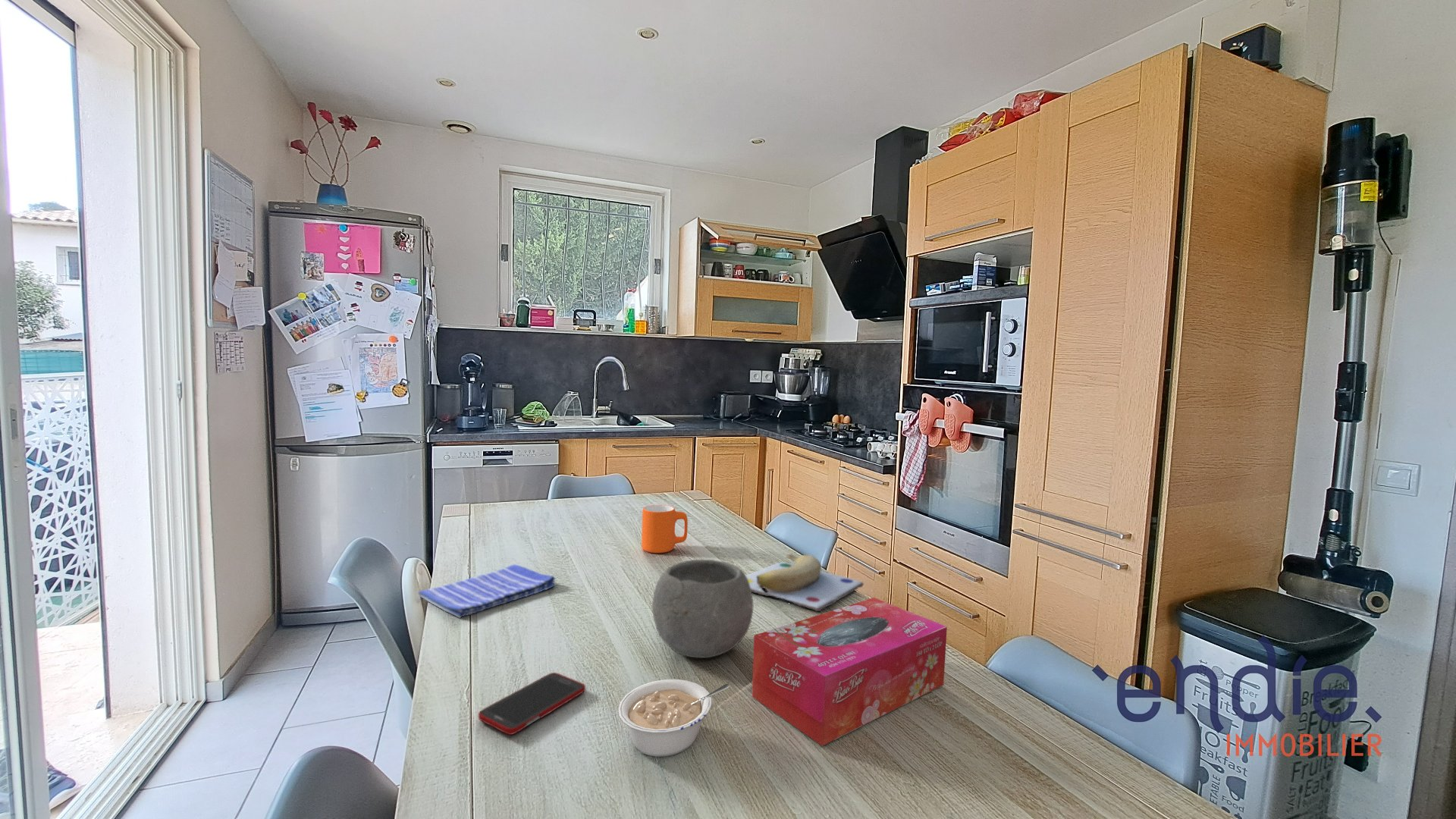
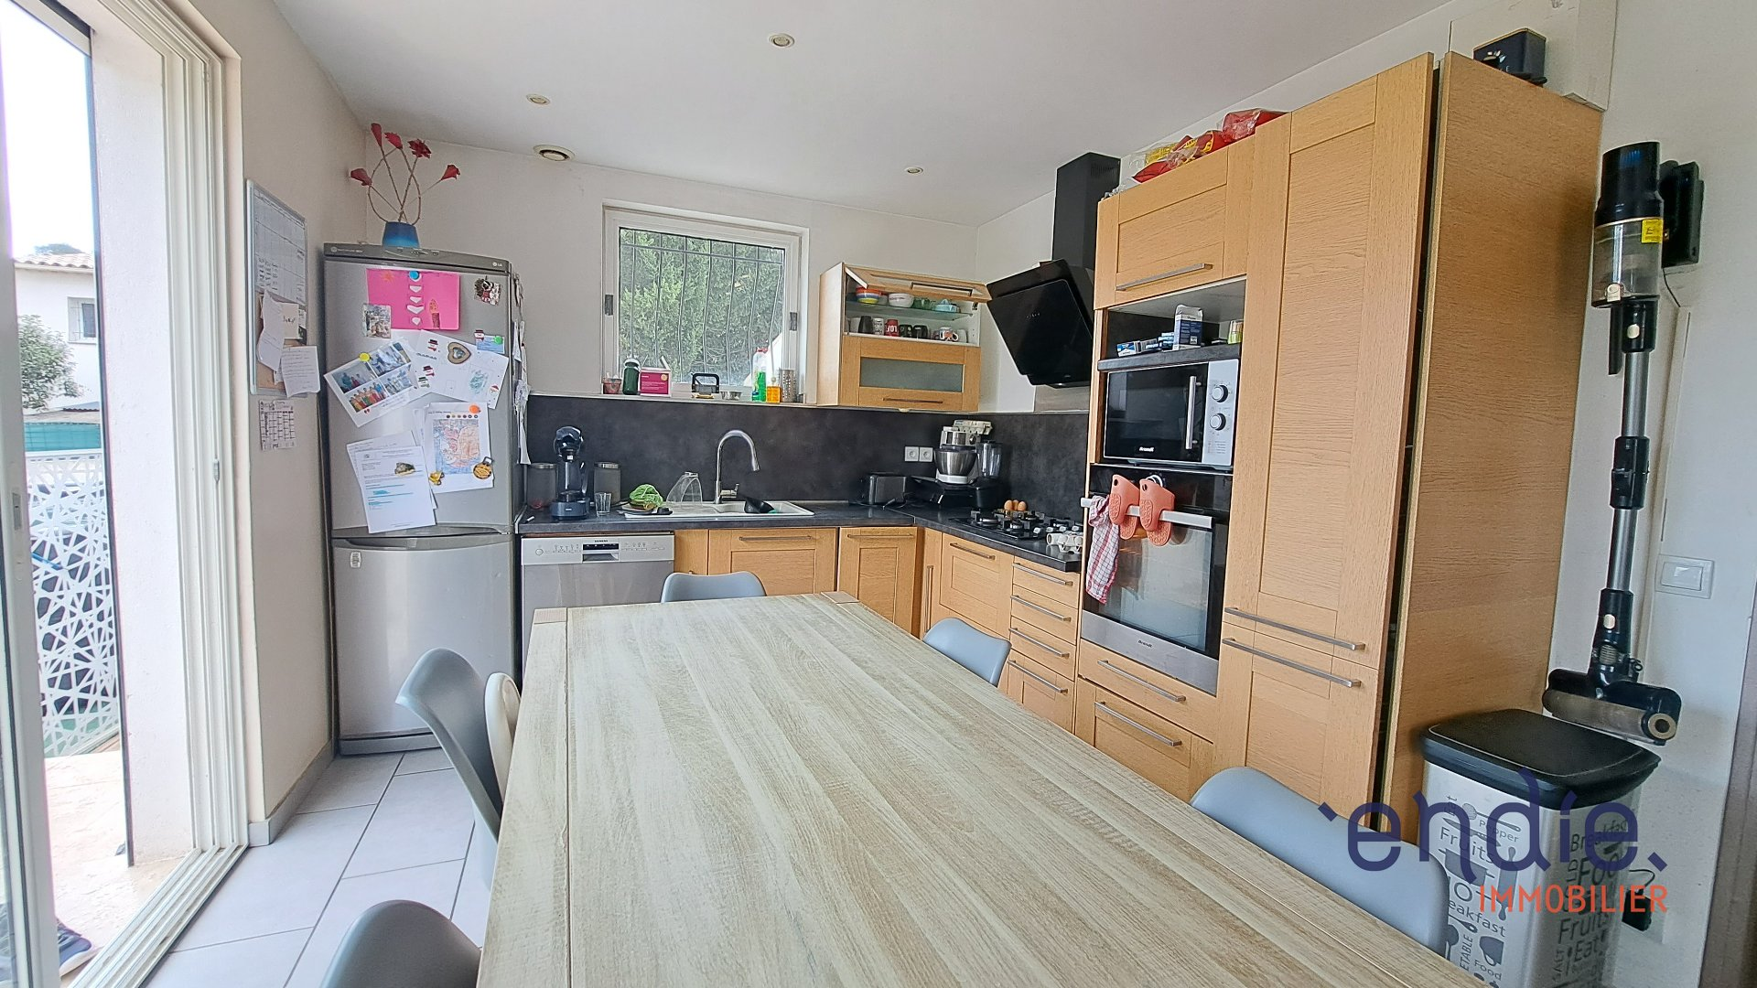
- bowl [651,559,754,659]
- cell phone [478,672,586,736]
- mug [641,504,689,554]
- legume [617,679,730,758]
- tissue box [752,597,948,747]
- banana [745,554,864,612]
- dish towel [417,563,557,619]
